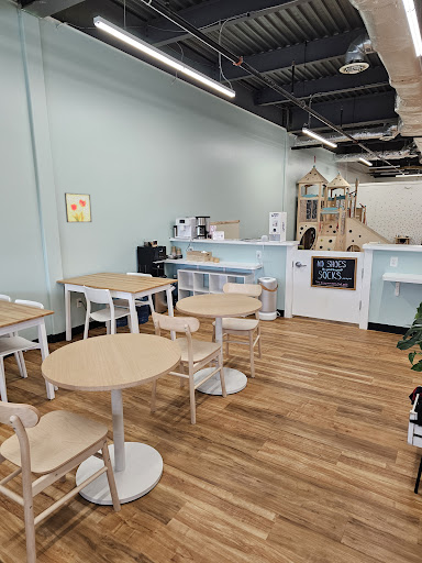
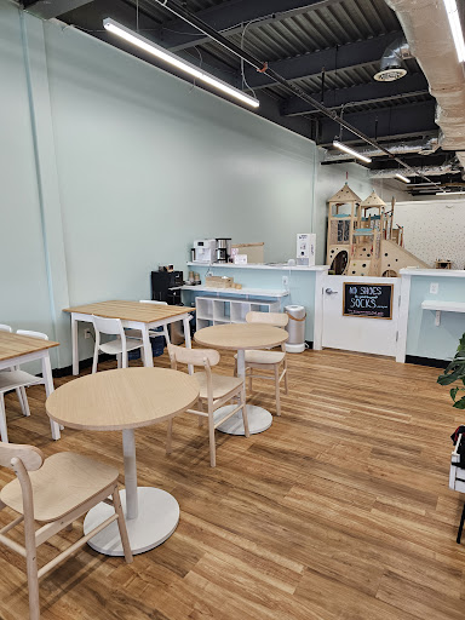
- wall art [64,191,92,223]
